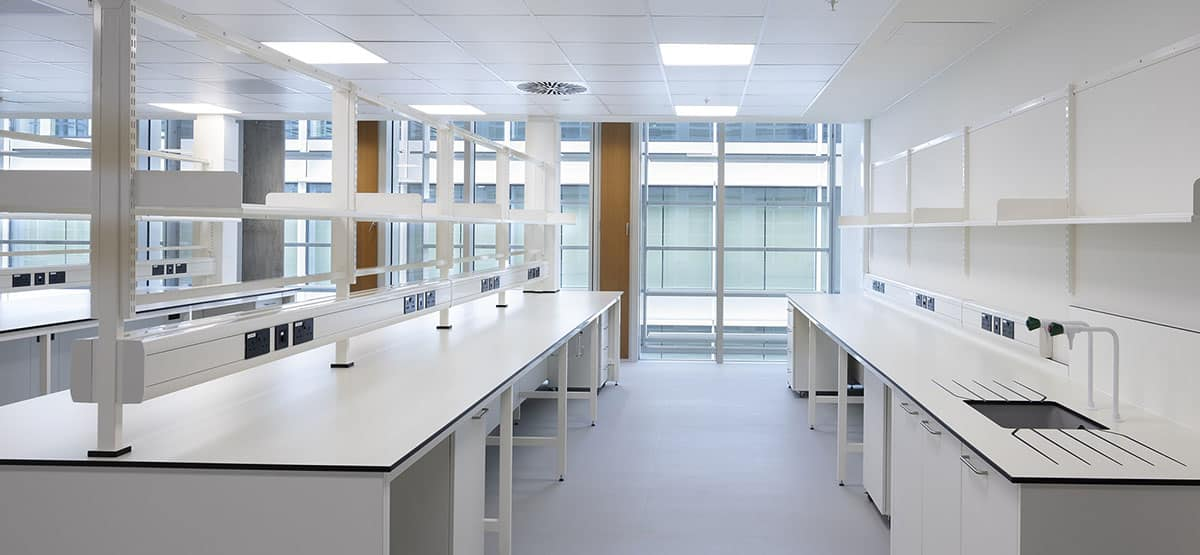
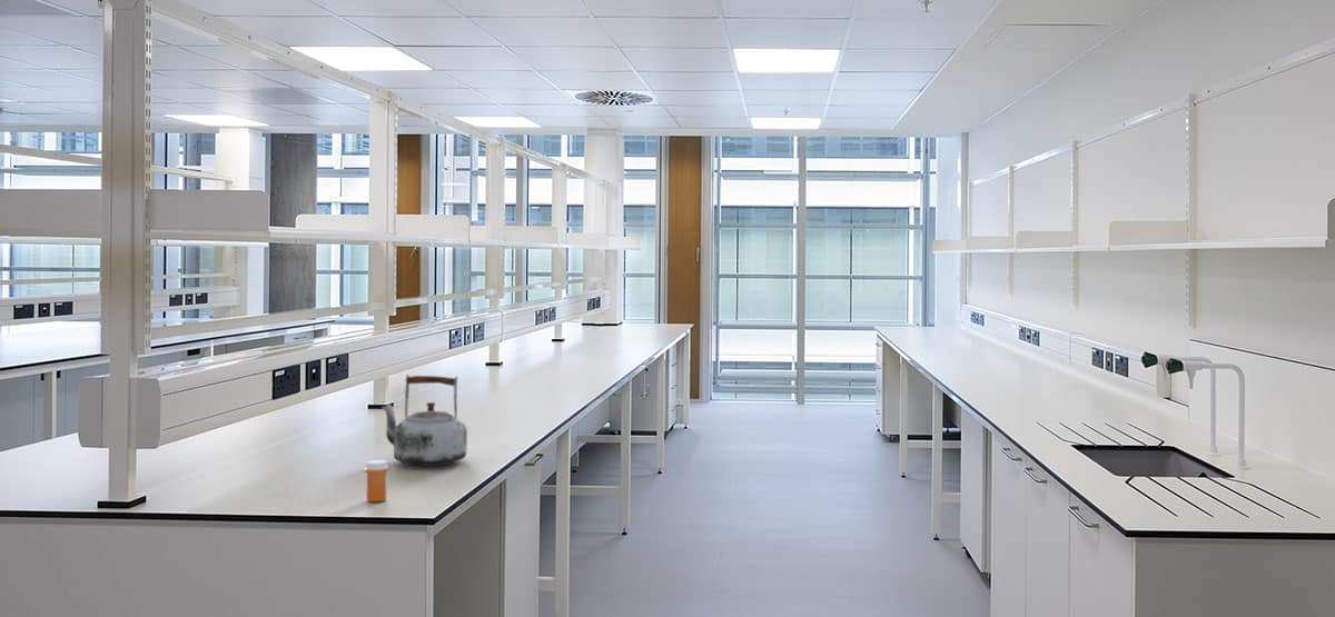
+ kettle [379,374,468,467]
+ medicine bottle [364,459,389,502]
